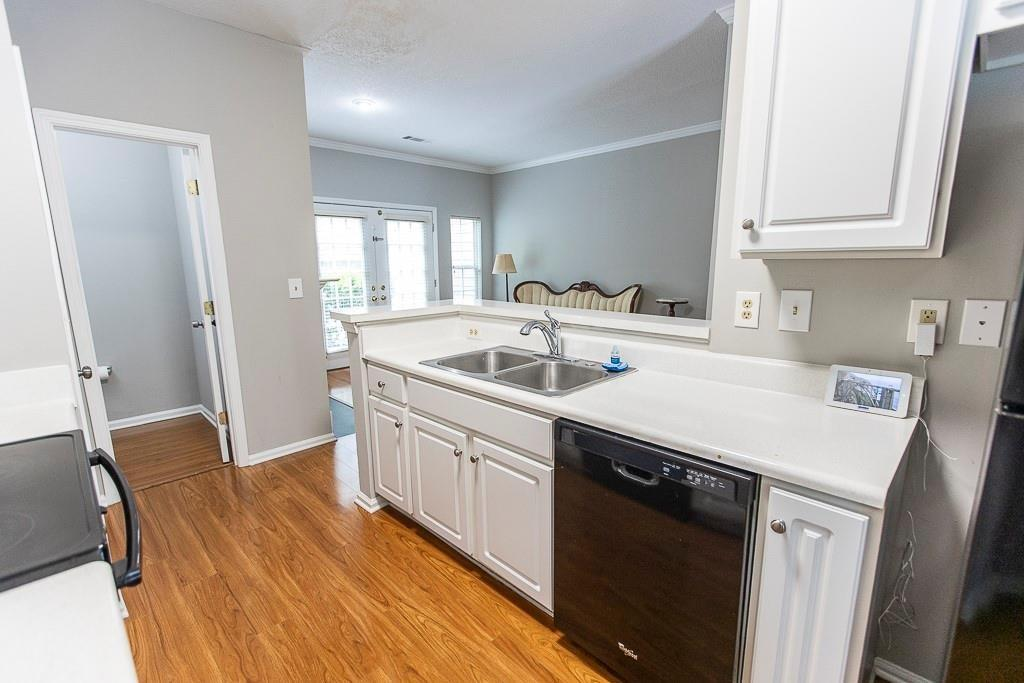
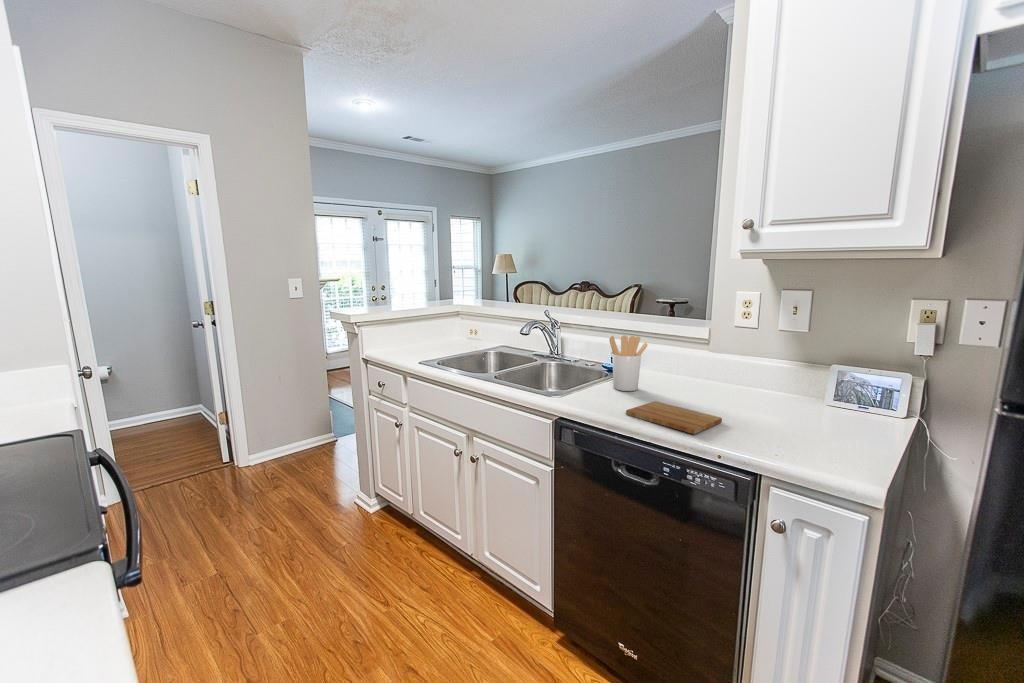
+ utensil holder [608,335,649,392]
+ cutting board [625,400,723,435]
